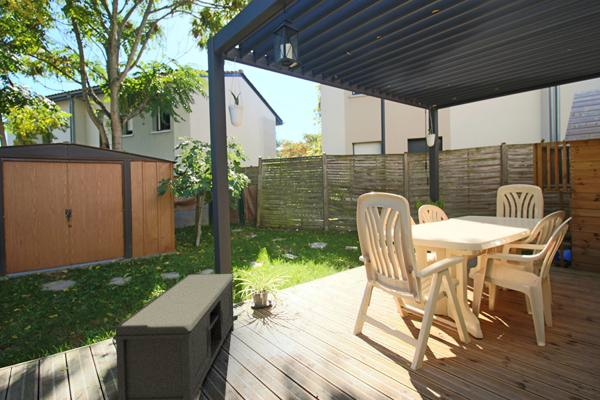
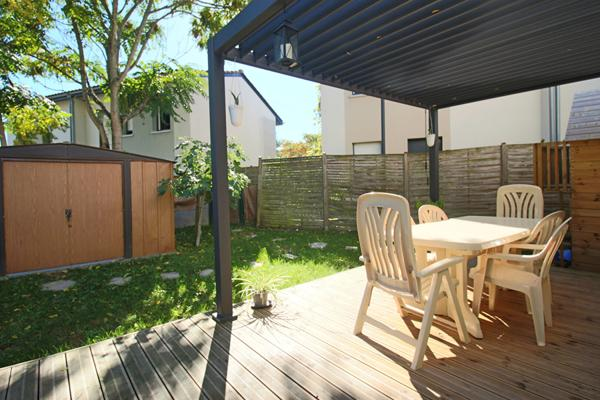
- bench [112,273,235,400]
